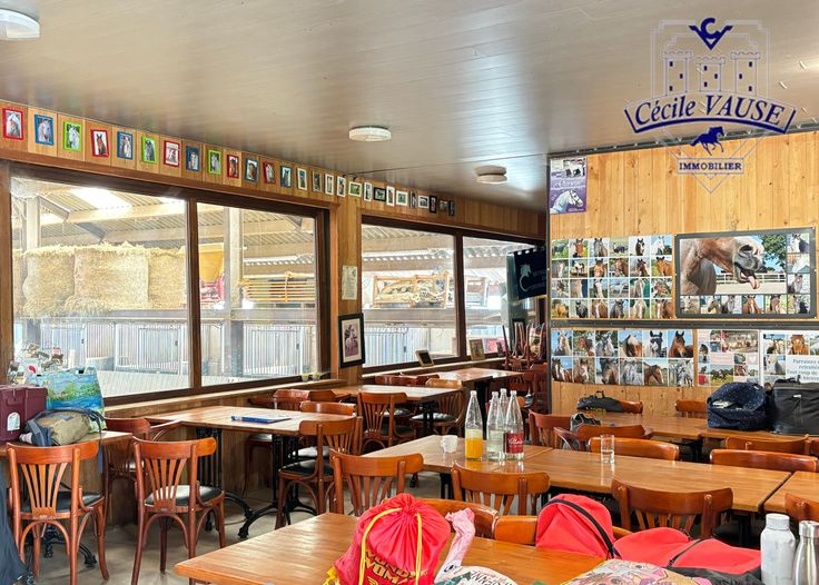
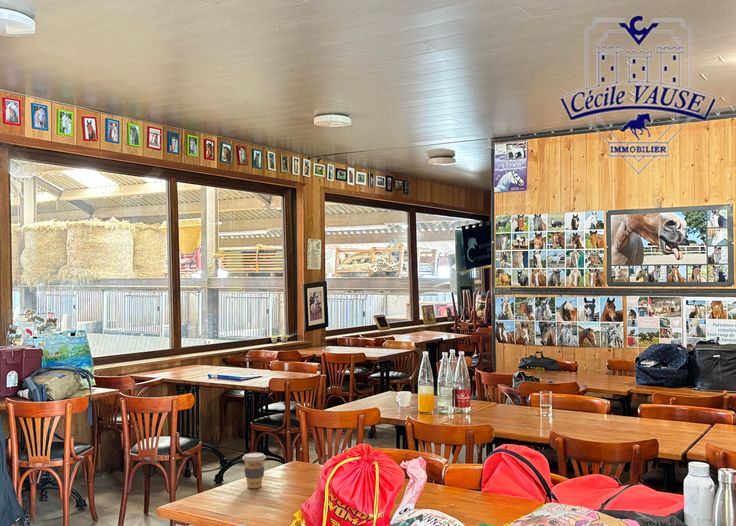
+ coffee cup [241,452,267,489]
